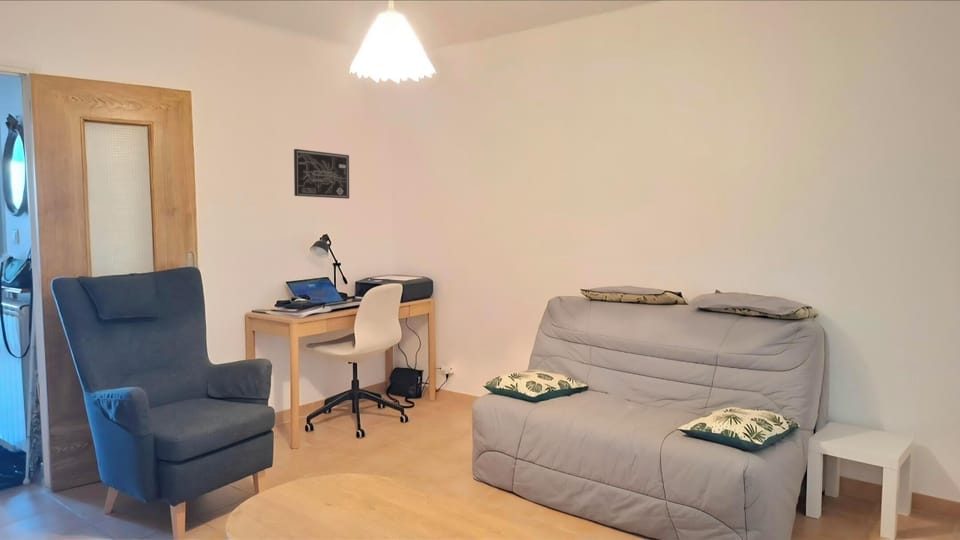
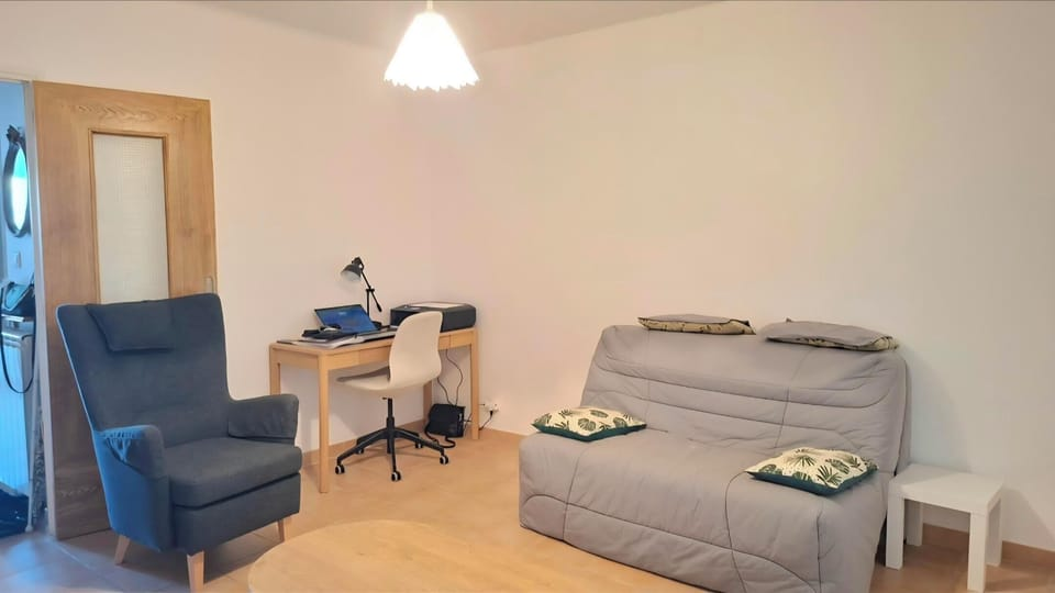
- wall art [293,148,350,200]
